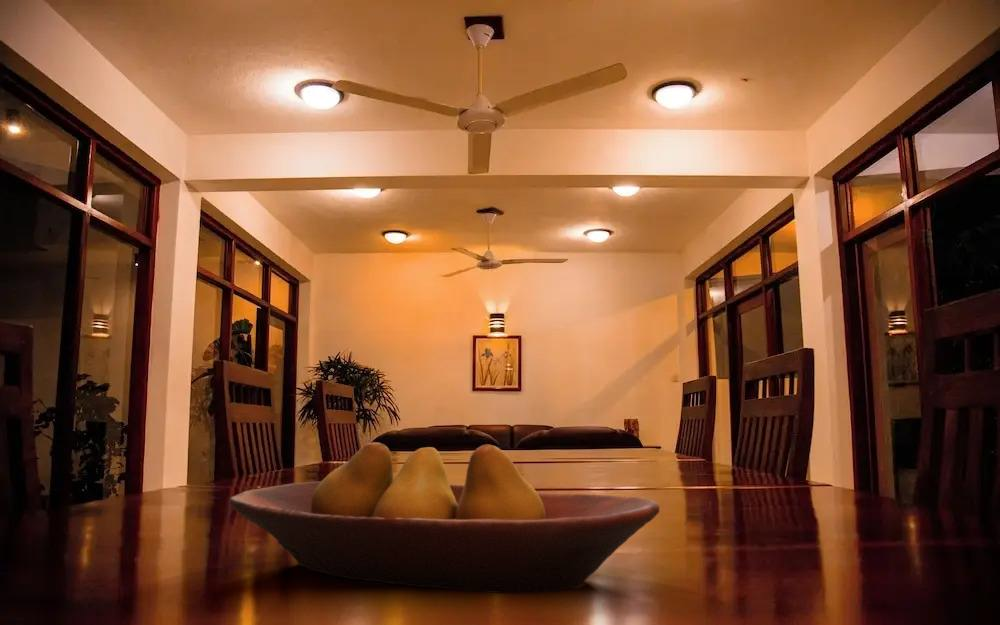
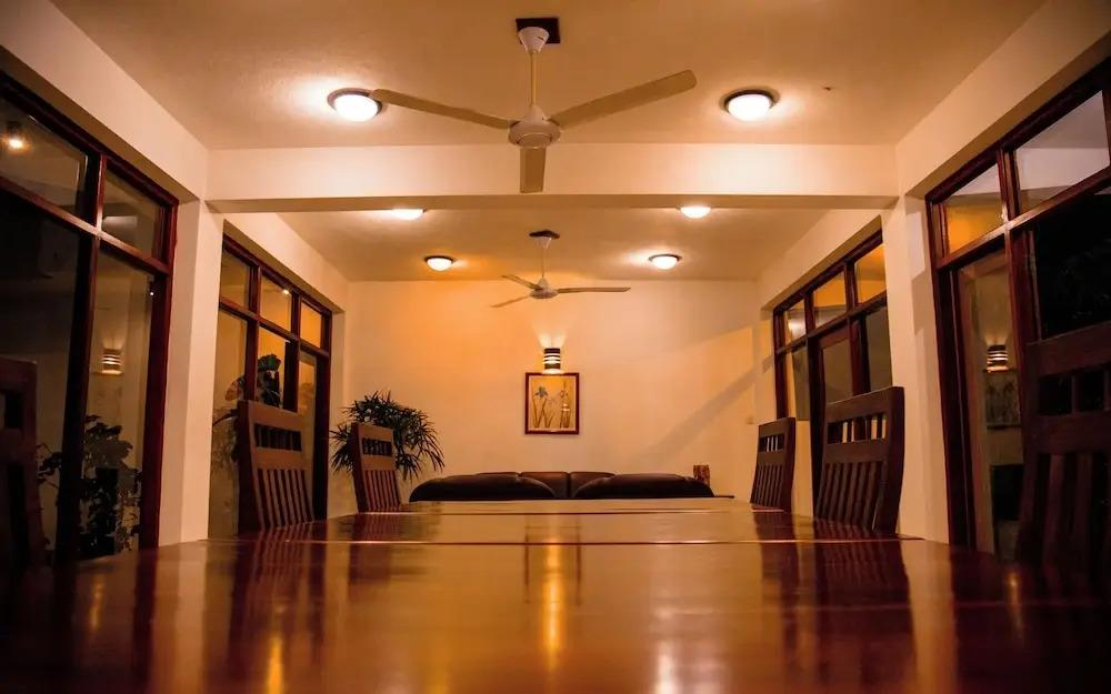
- fruit bowl [229,441,661,595]
